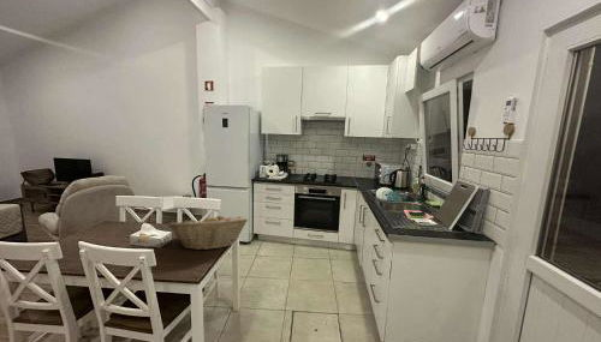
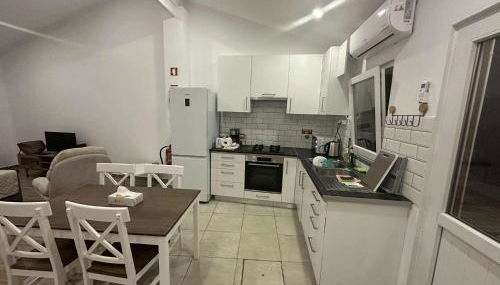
- fruit basket [167,212,249,251]
